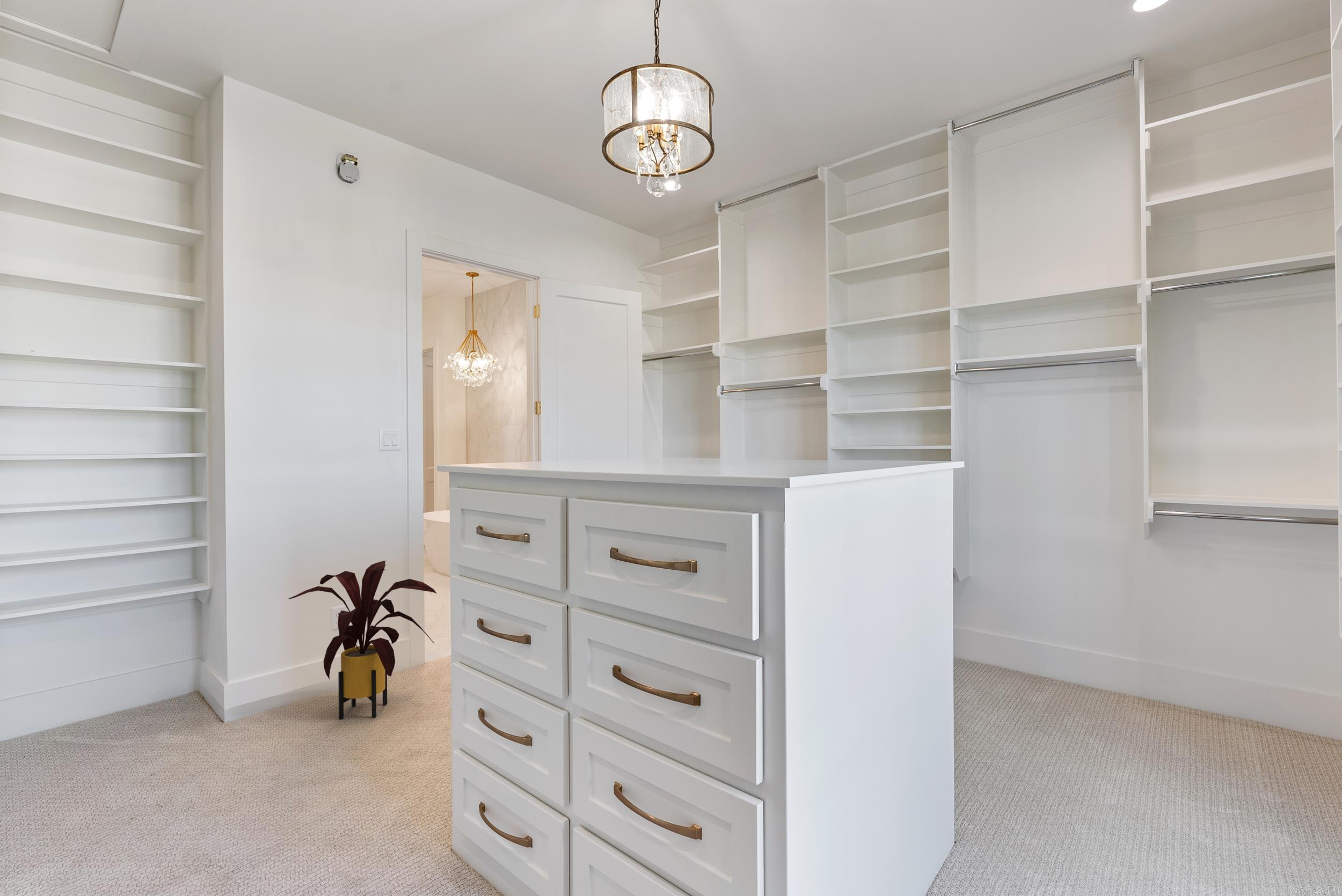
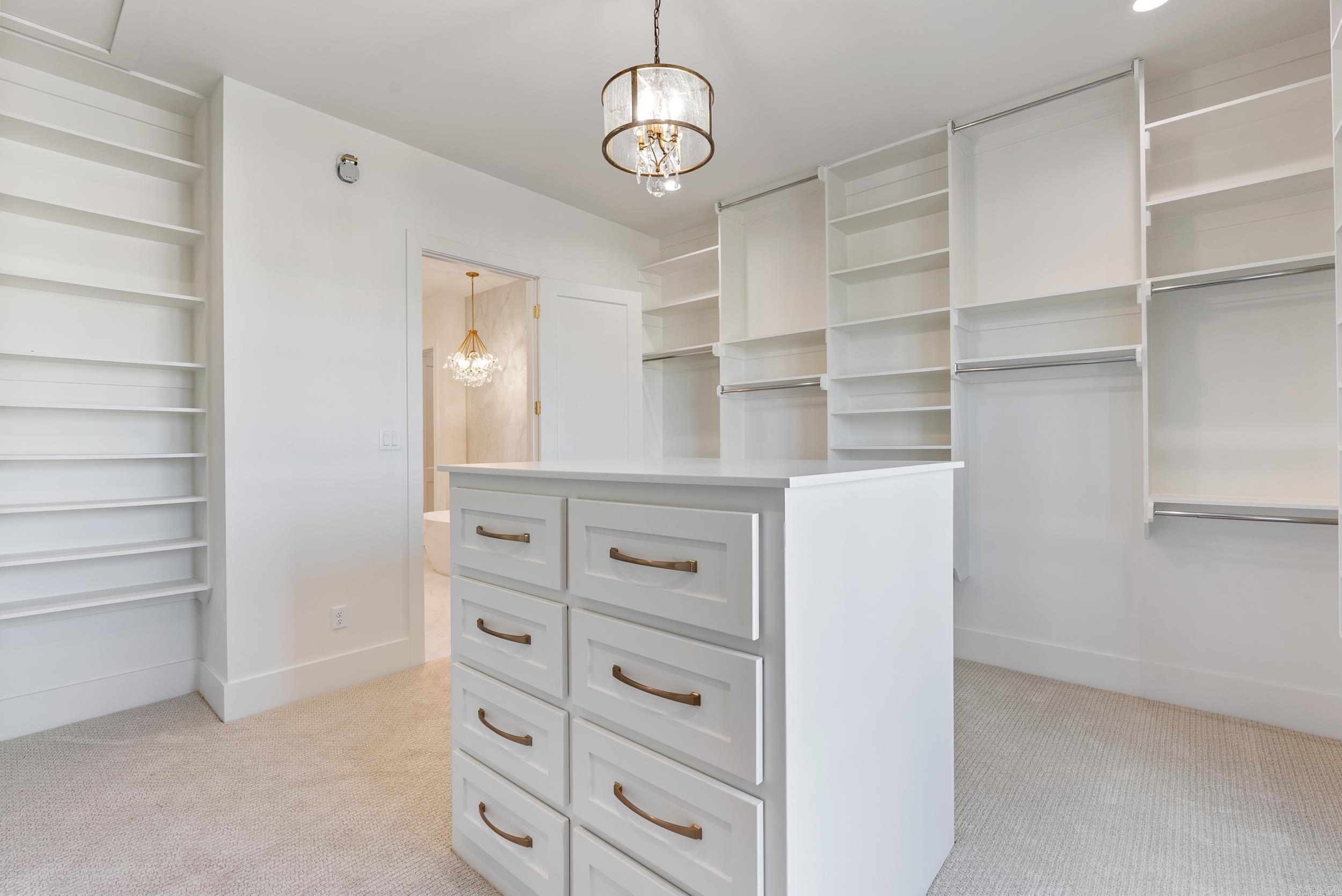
- house plant [287,560,437,720]
